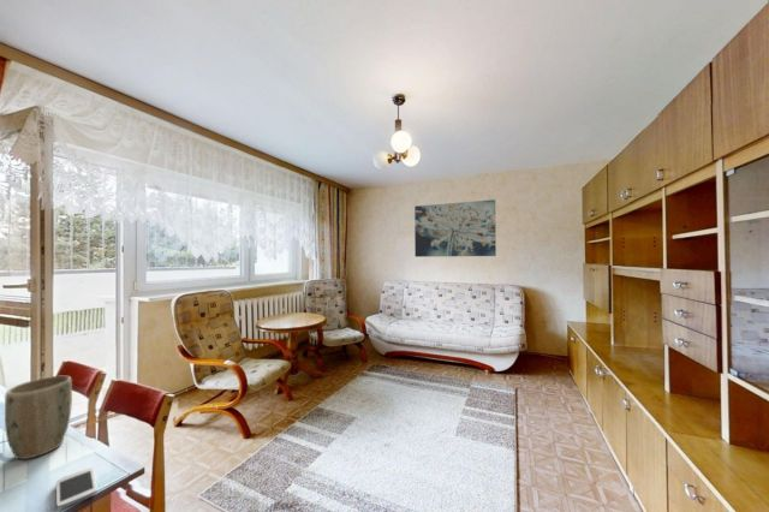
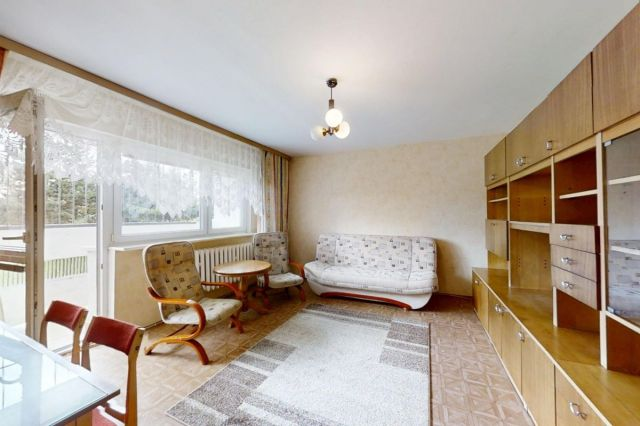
- smartphone [55,466,99,511]
- wall art [413,198,497,258]
- plant pot [4,375,73,460]
